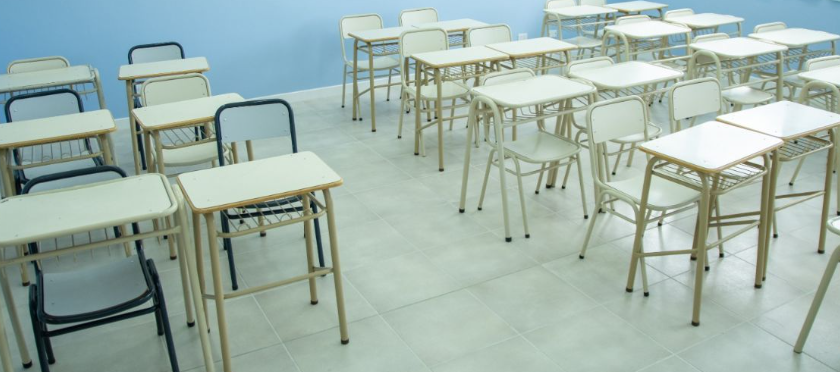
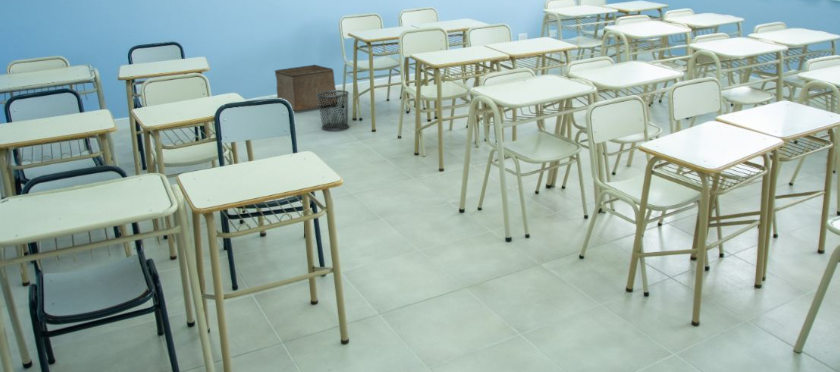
+ waste bin [316,89,350,131]
+ storage bin [274,64,338,112]
